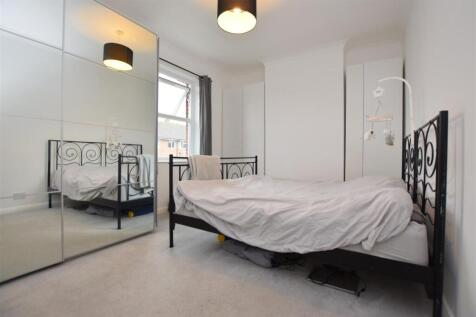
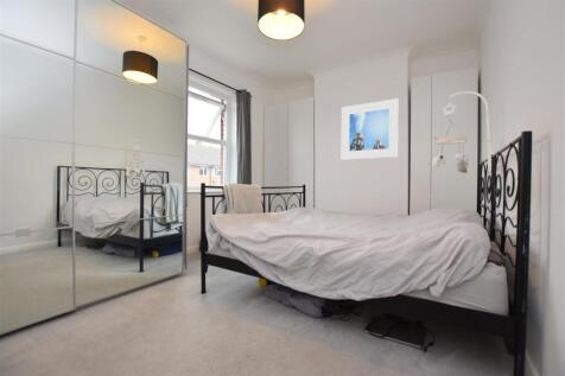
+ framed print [341,97,400,161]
